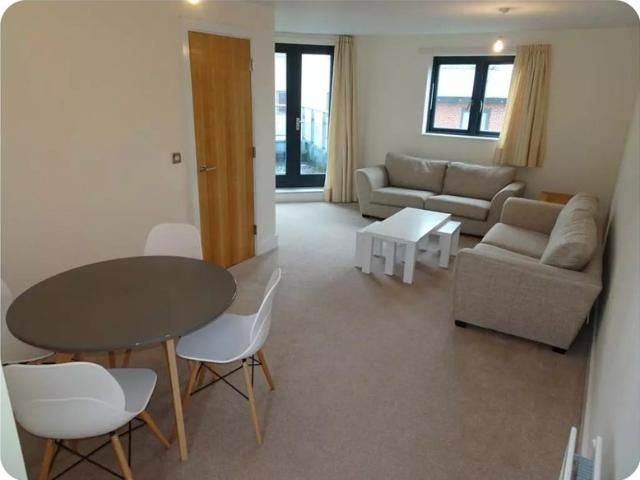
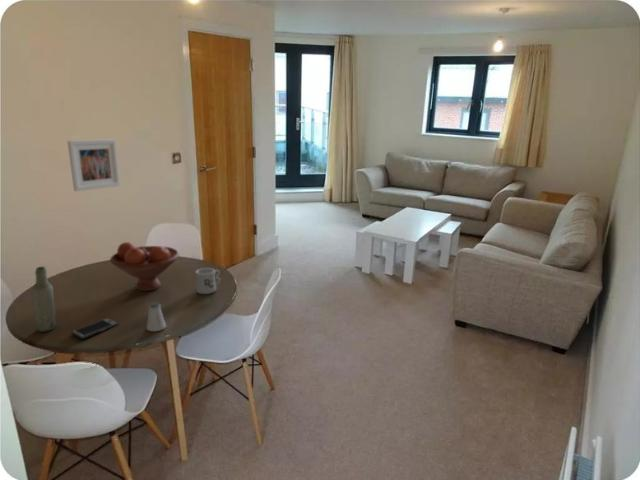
+ saltshaker [146,301,167,332]
+ bottle [31,266,57,333]
+ smartphone [70,317,119,340]
+ fruit bowl [109,241,180,292]
+ mug [194,267,222,295]
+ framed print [66,138,121,192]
